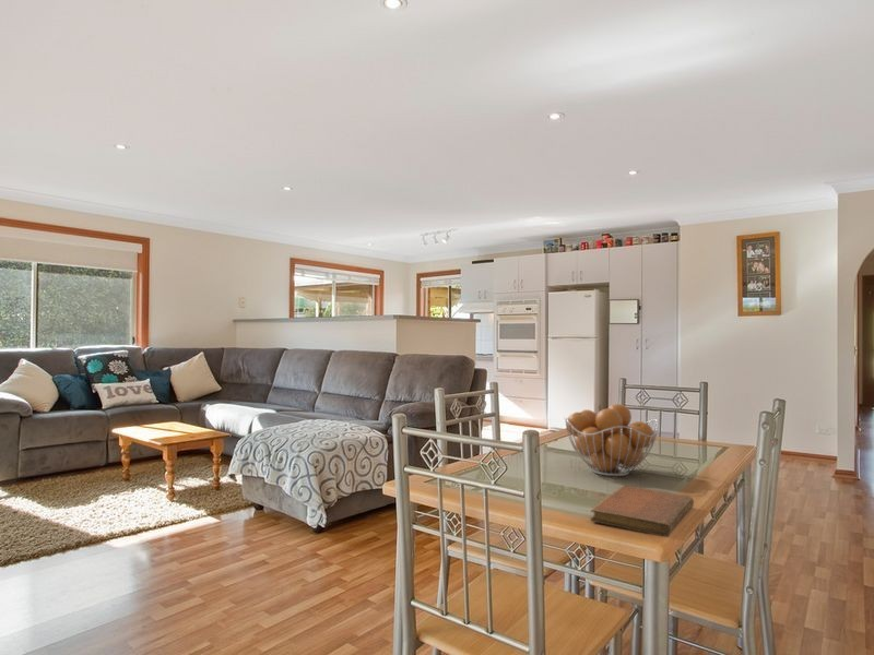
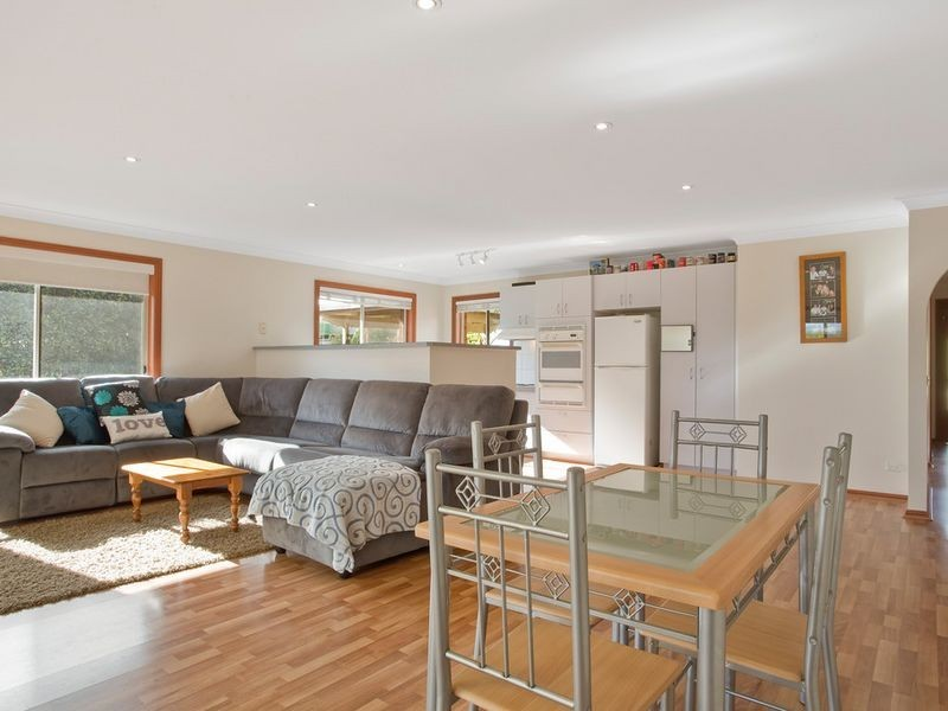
- fruit basket [564,403,660,477]
- notebook [590,485,695,538]
